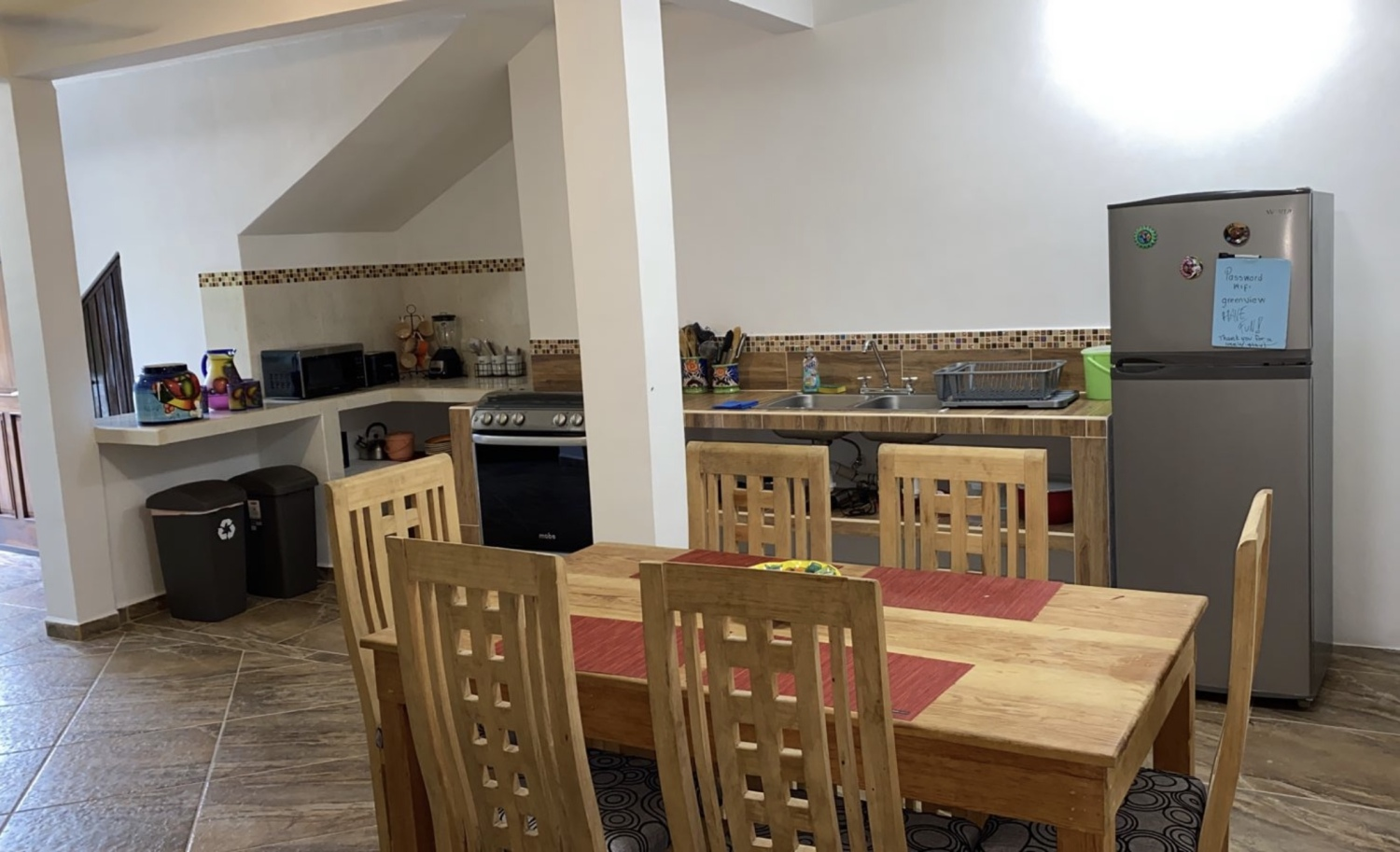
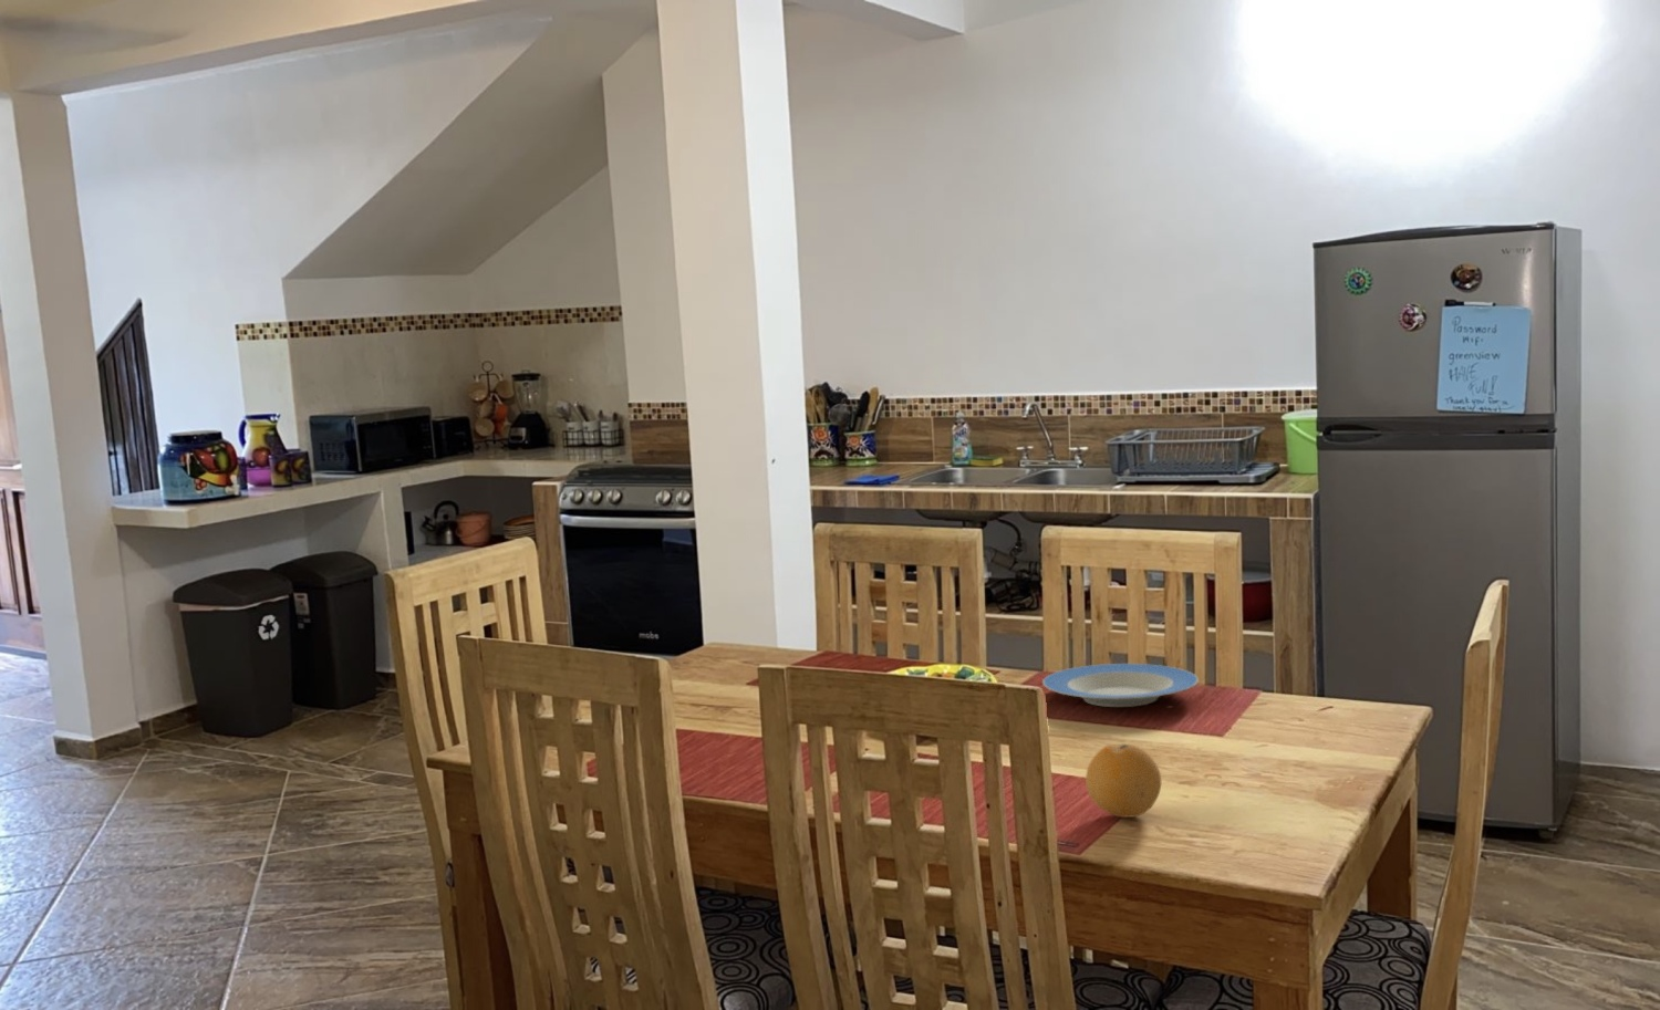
+ plate [1041,663,1200,708]
+ fruit [1085,743,1162,819]
